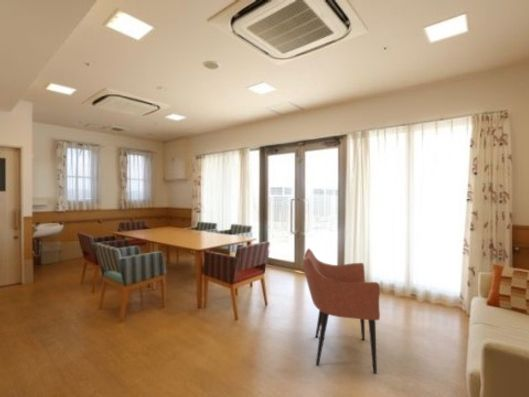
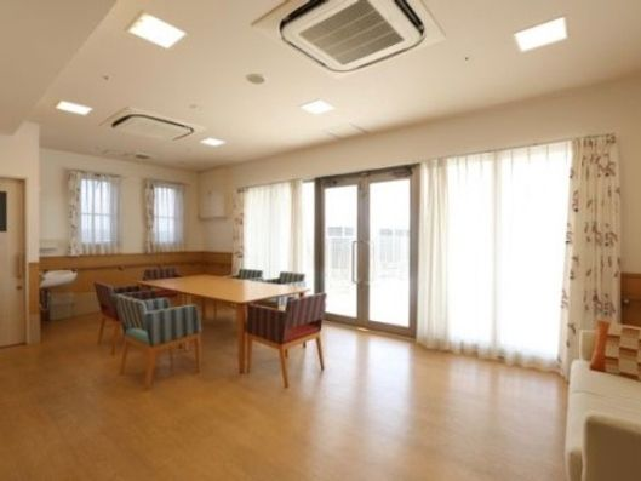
- armchair [302,248,381,374]
